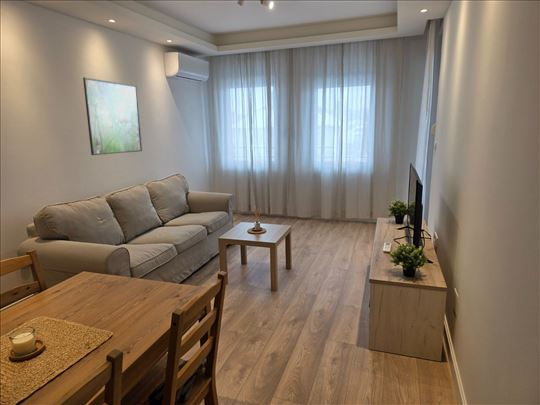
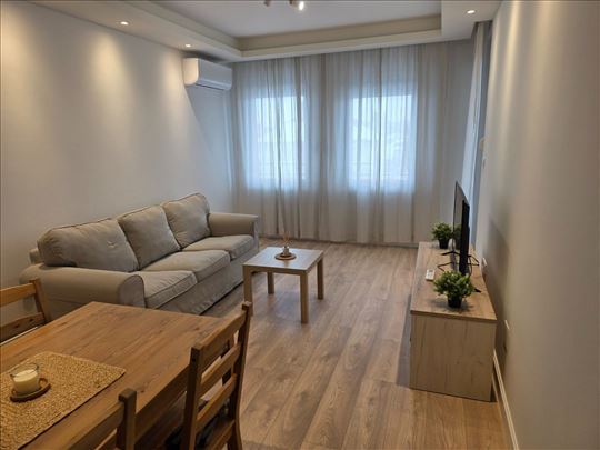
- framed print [82,76,143,156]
